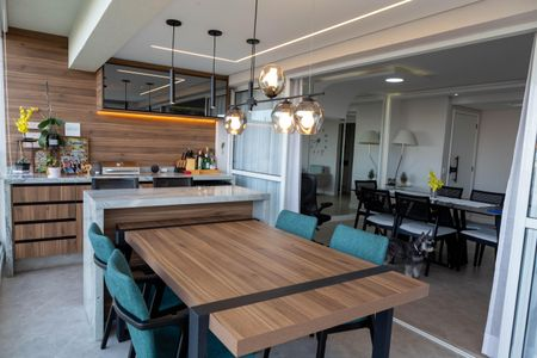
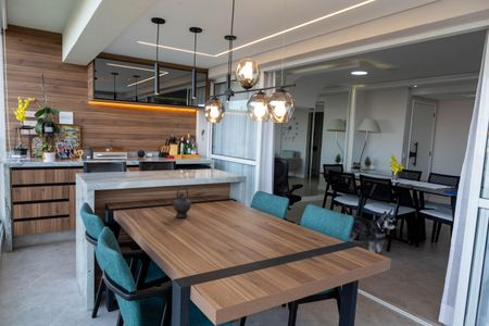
+ teapot [168,186,192,218]
